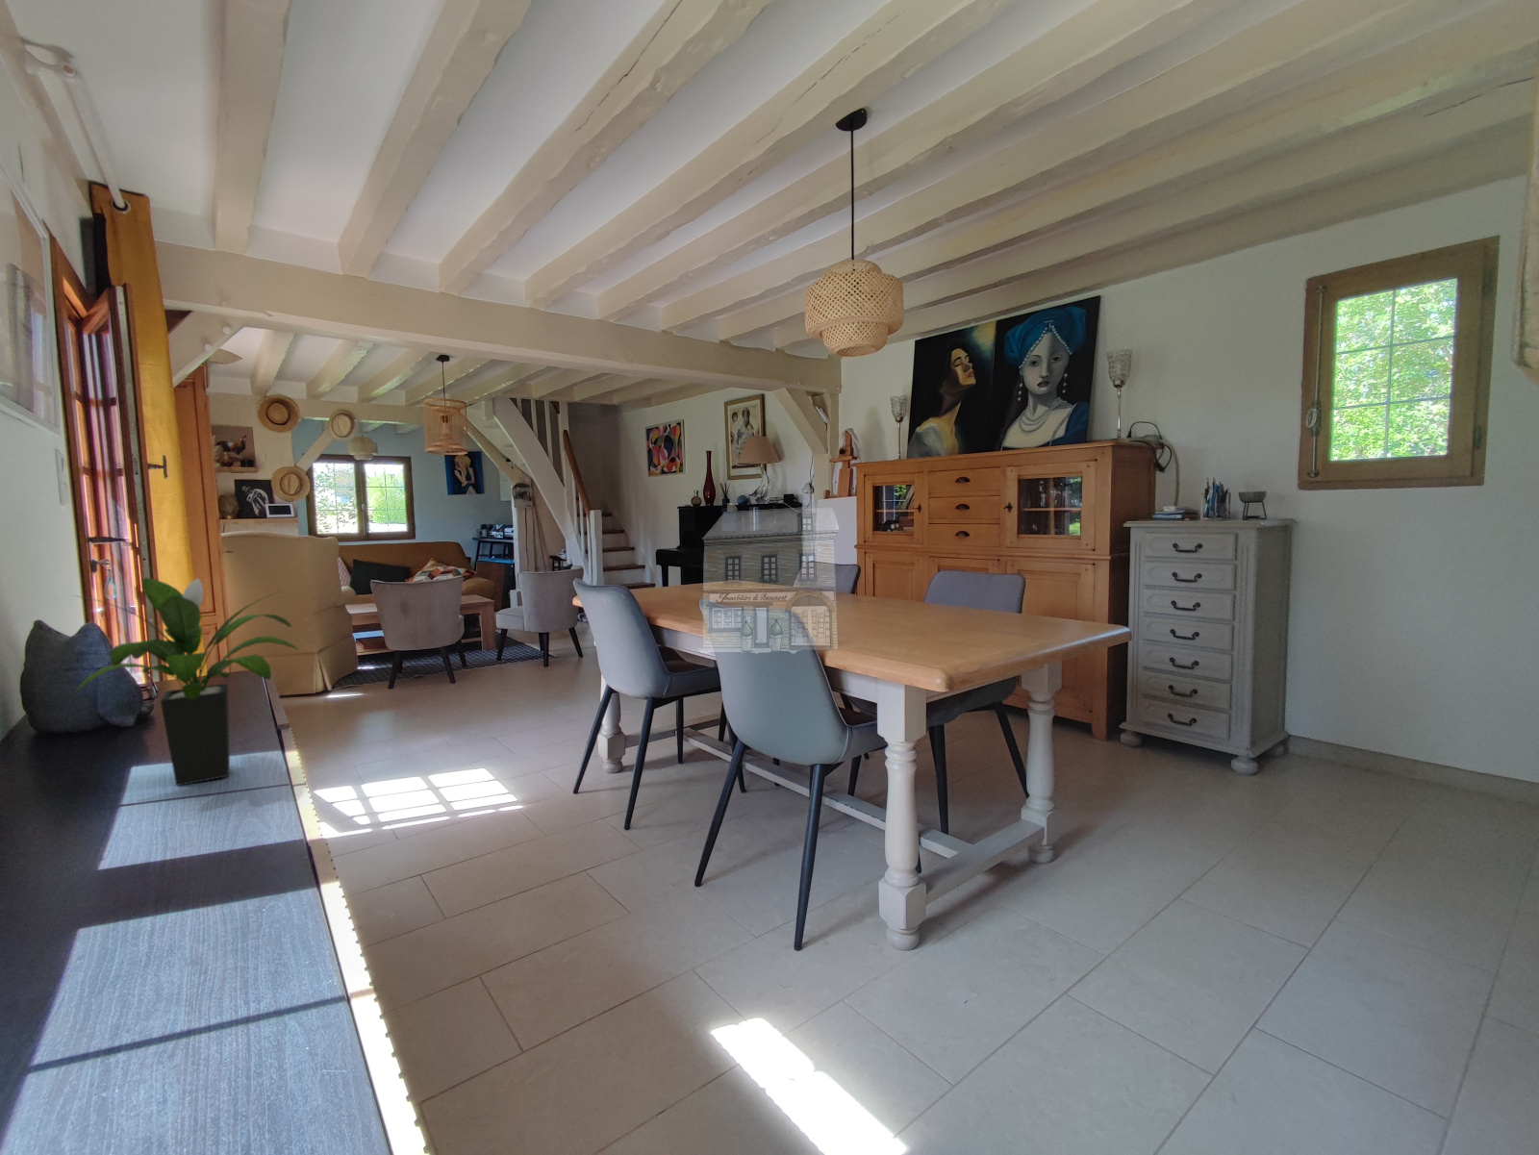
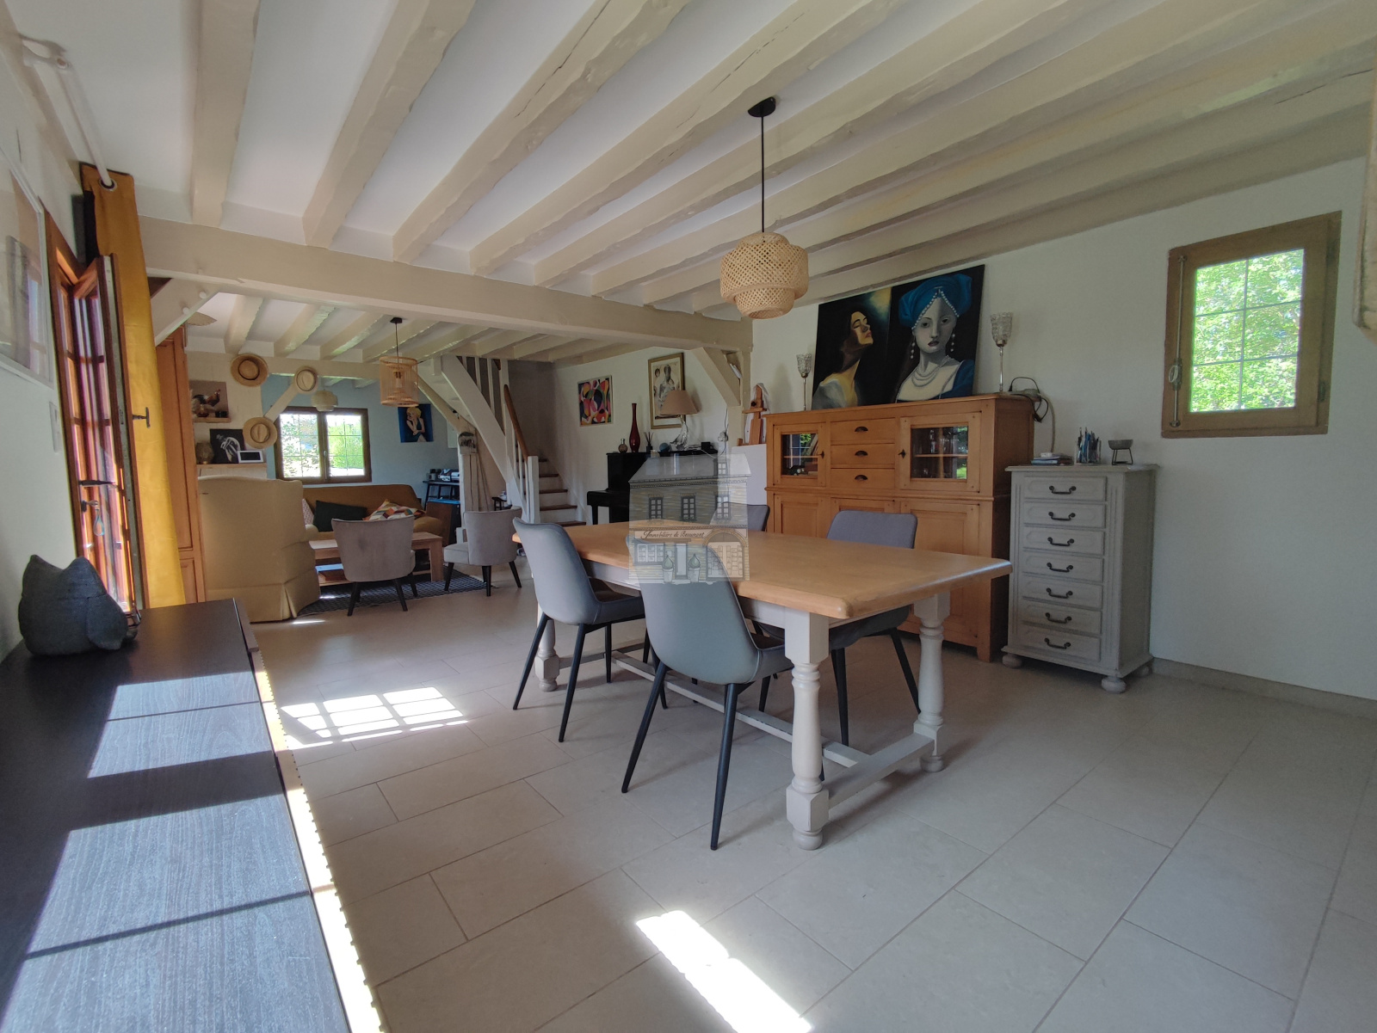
- potted plant [72,578,300,786]
